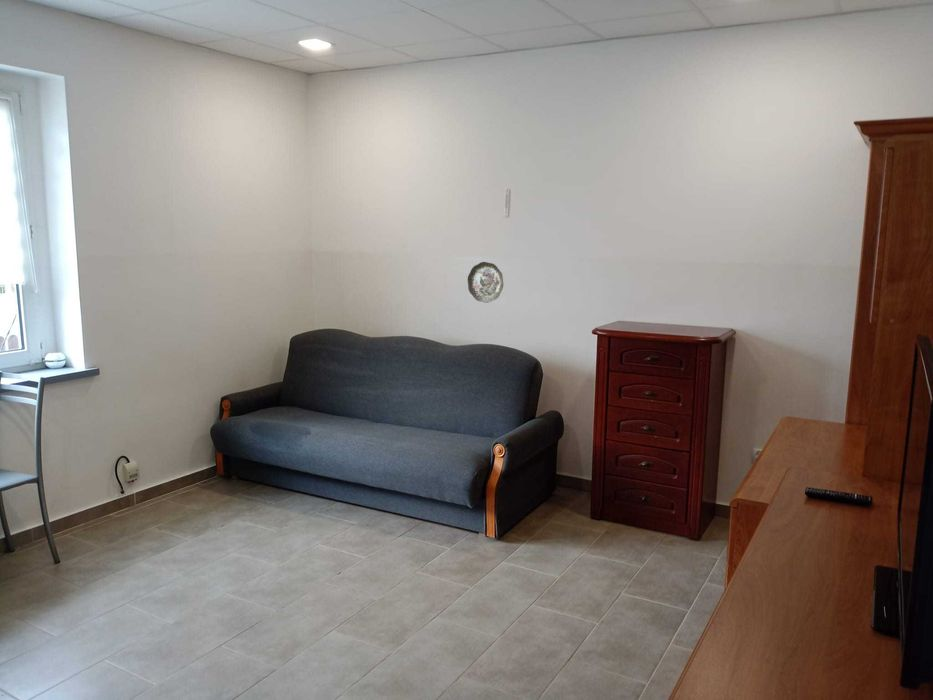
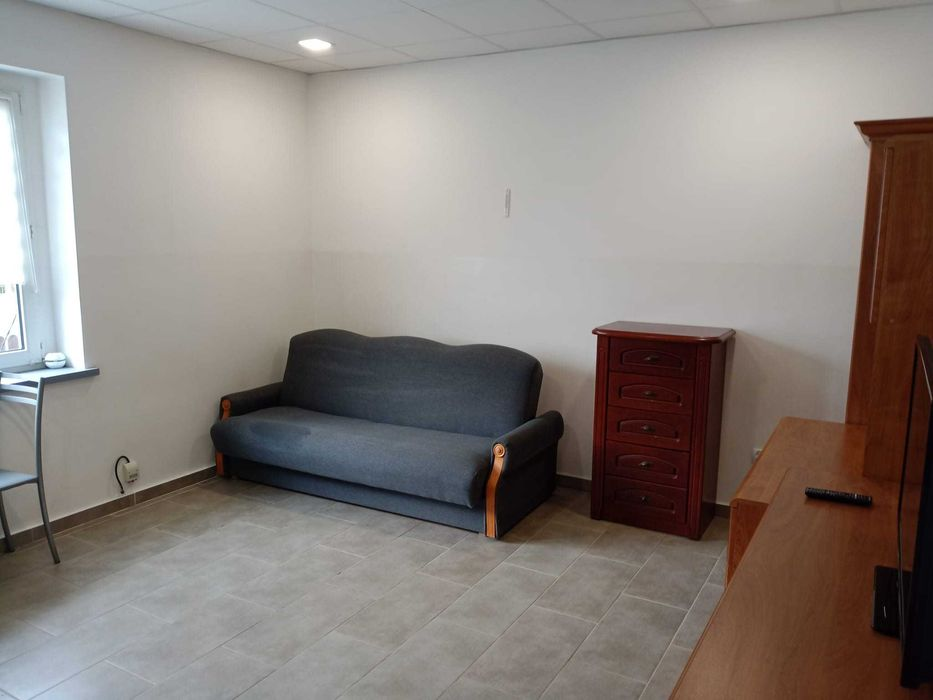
- decorative plate [467,261,504,304]
